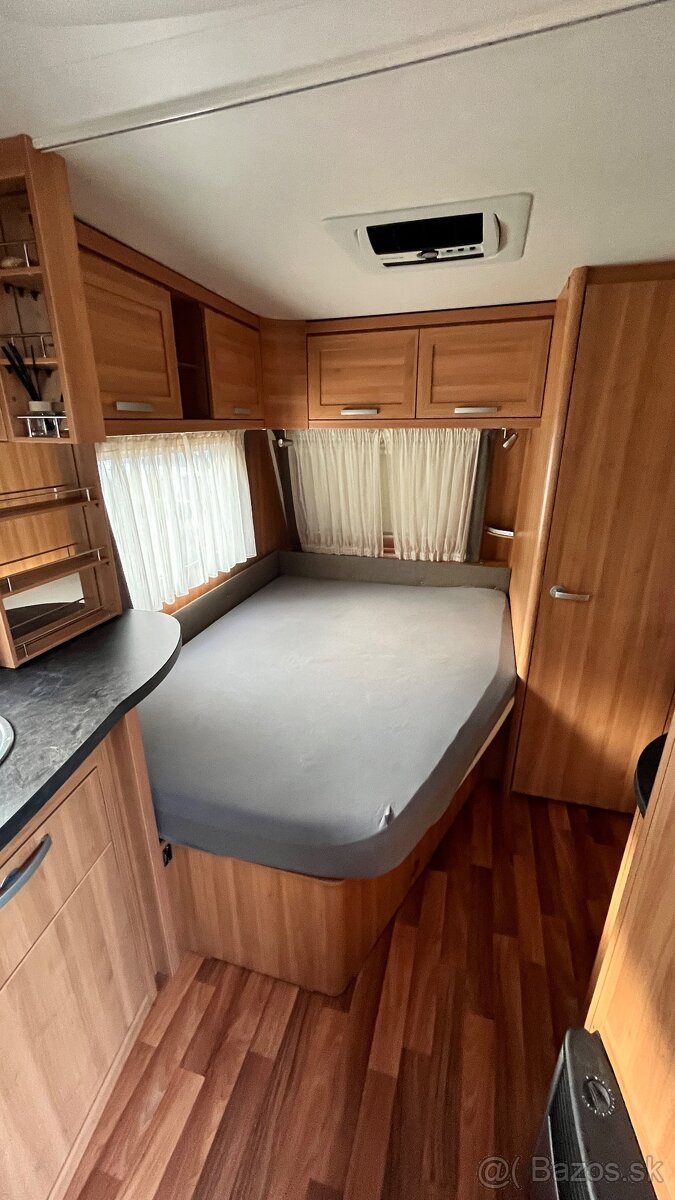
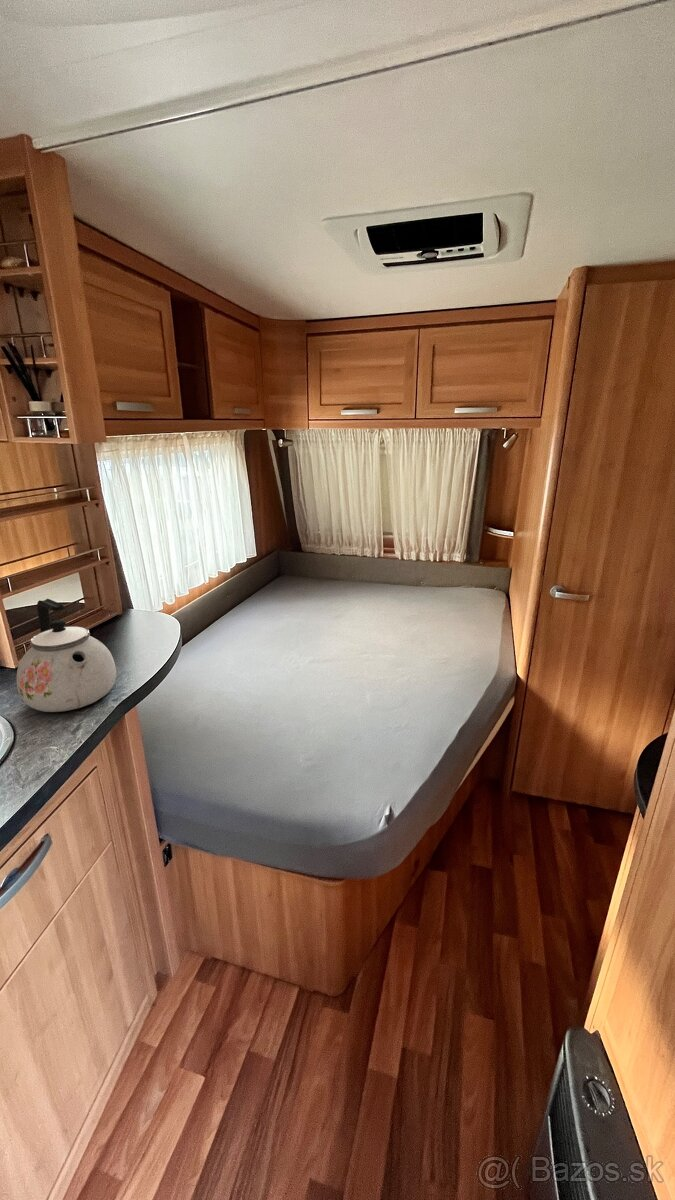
+ kettle [16,598,117,713]
